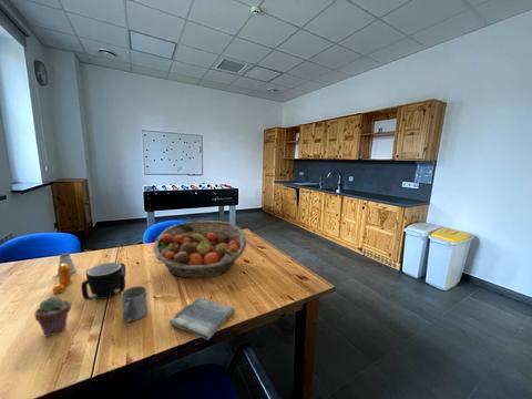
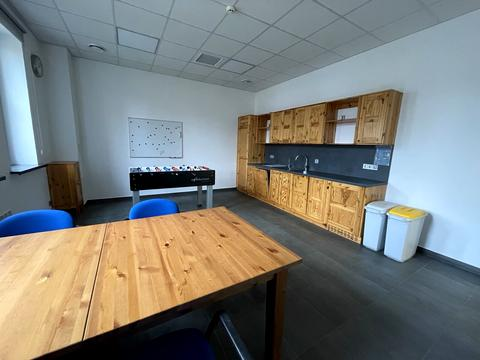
- pepper shaker [52,264,73,295]
- dish towel [168,296,236,341]
- saltshaker [57,252,78,276]
- fruit basket [152,219,247,279]
- mug [80,262,126,301]
- mug [120,285,149,324]
- potted succulent [33,295,72,338]
